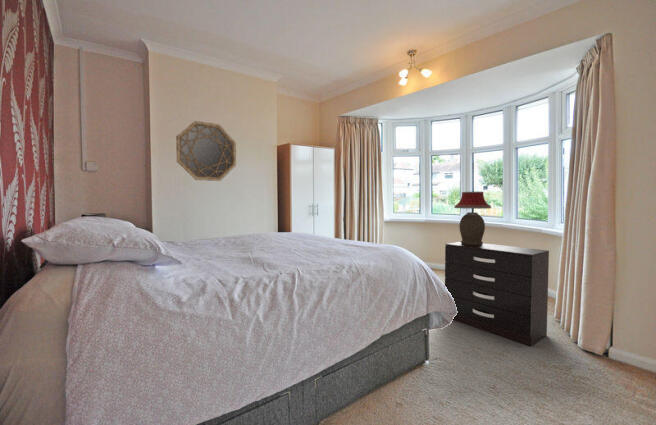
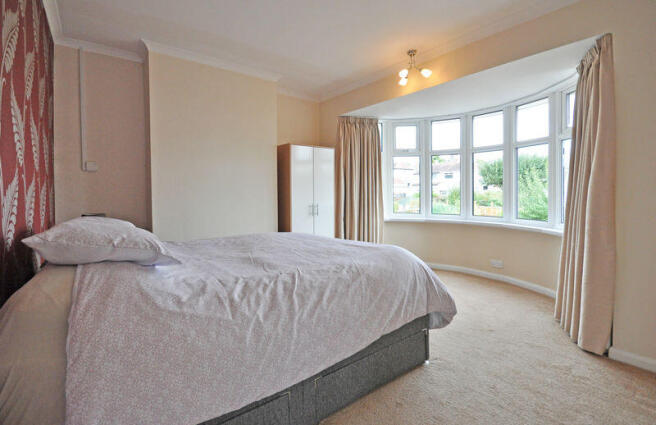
- table lamp [453,191,492,246]
- home mirror [175,120,237,182]
- dresser [444,241,550,347]
